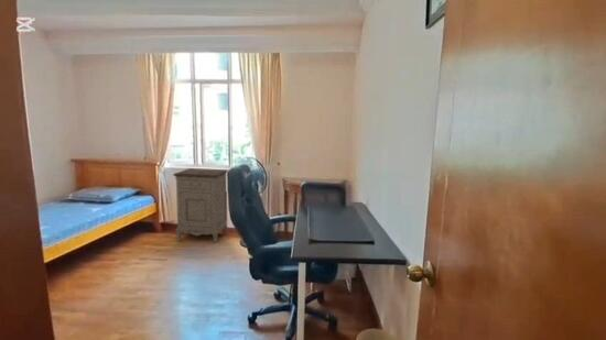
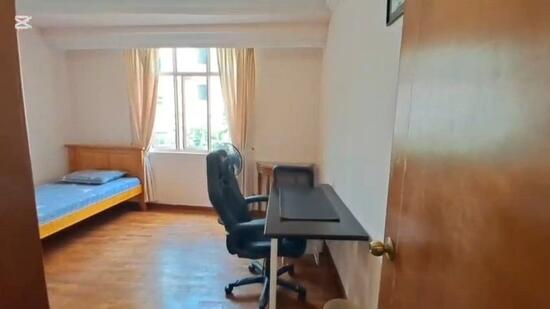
- nightstand [172,167,229,244]
